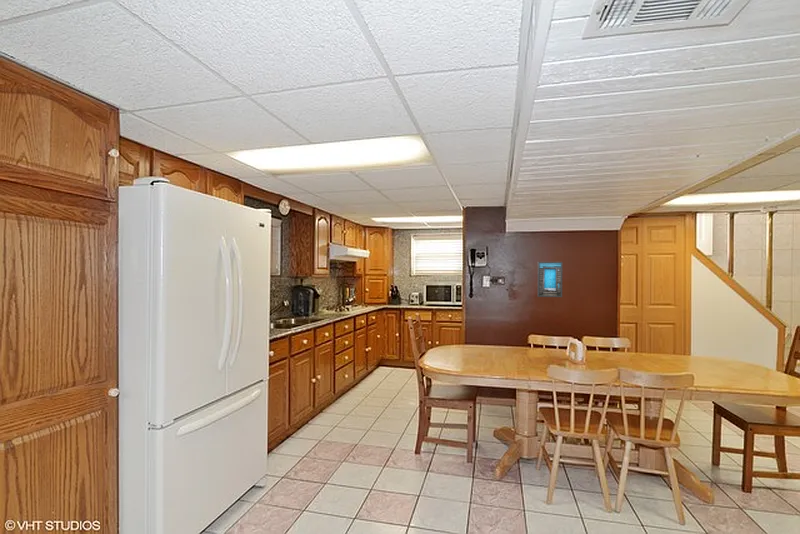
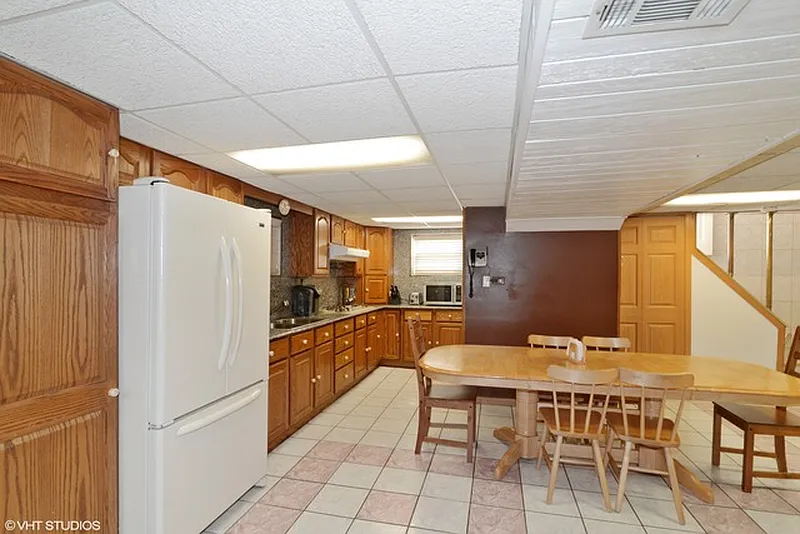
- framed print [537,261,564,298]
